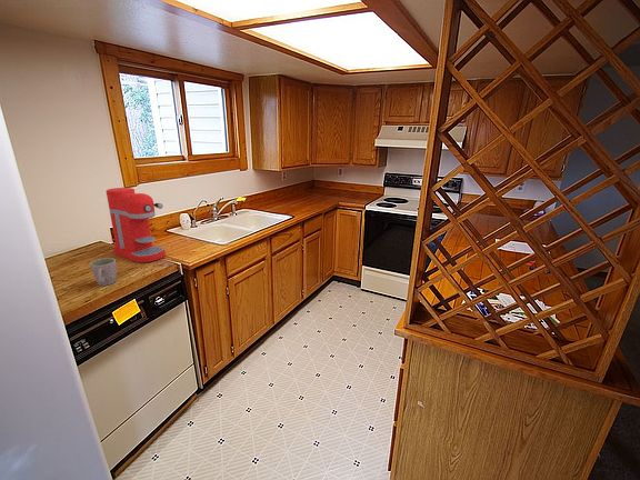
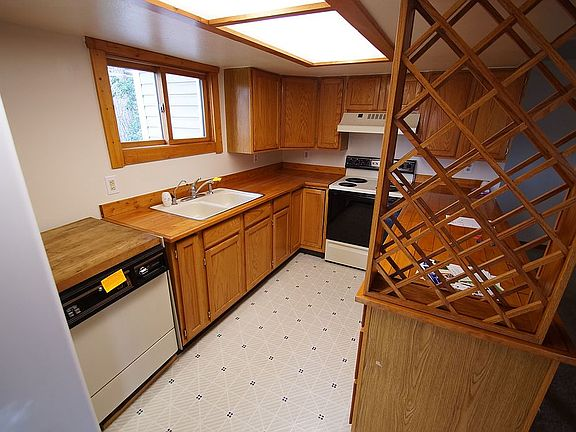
- coffee maker [106,187,167,263]
- mug [89,257,118,287]
